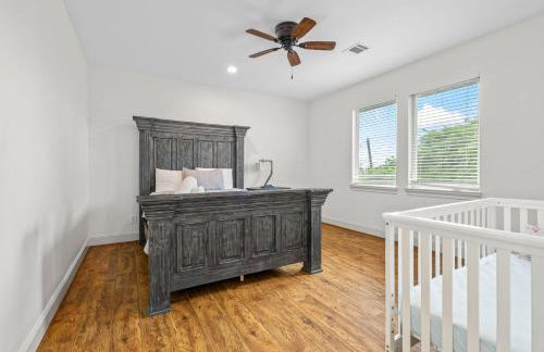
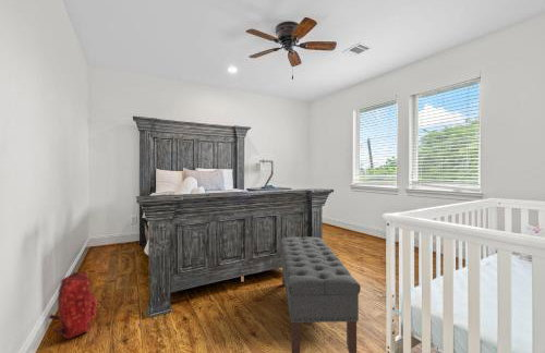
+ bench [279,236,362,353]
+ backpack [48,270,98,340]
